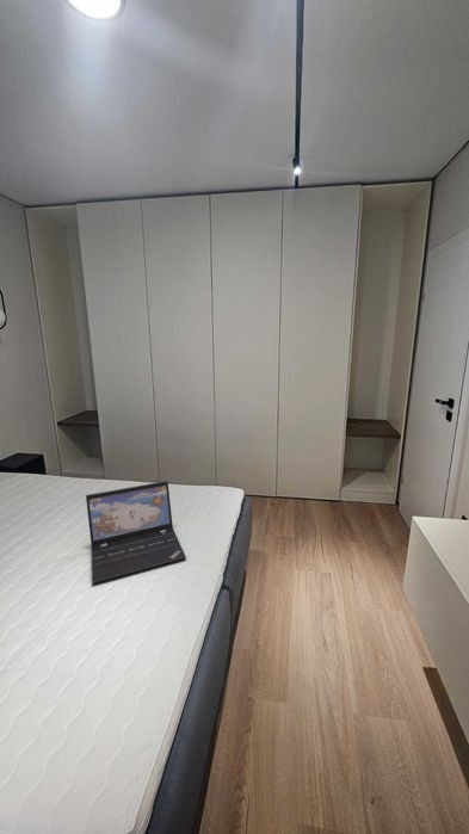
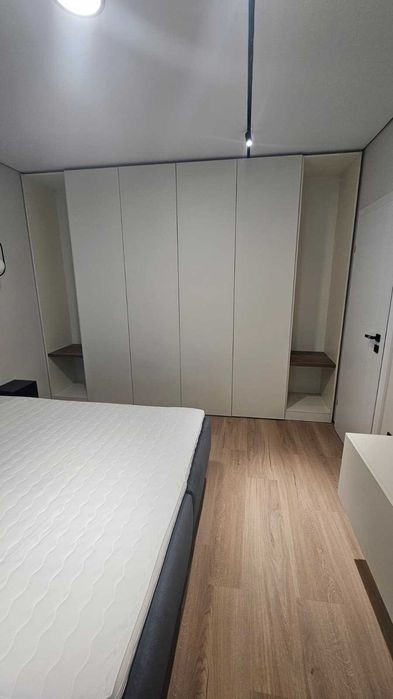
- laptop [85,480,187,585]
